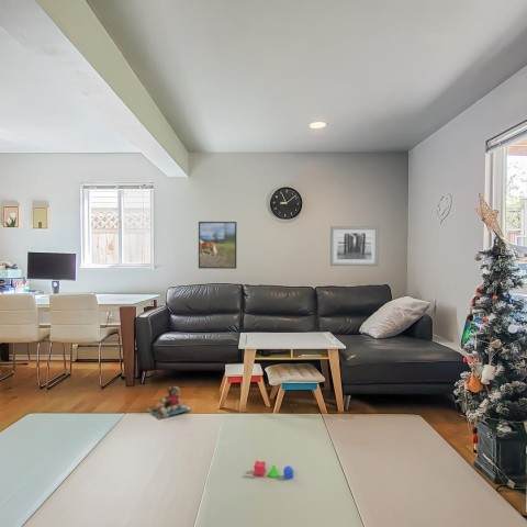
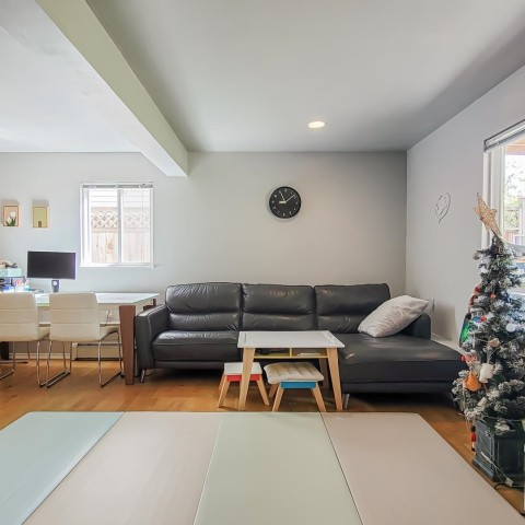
- teddy bear [146,385,191,421]
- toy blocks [253,460,294,480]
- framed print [198,221,238,270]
- wall art [329,225,380,267]
